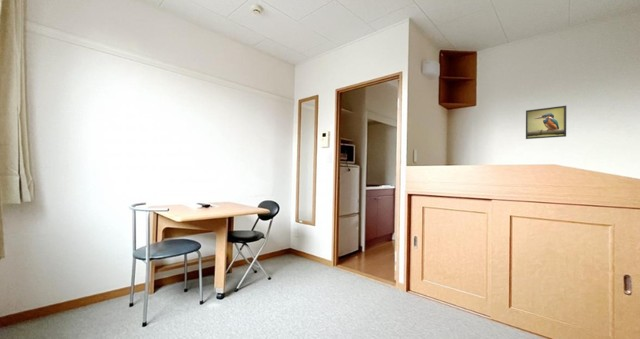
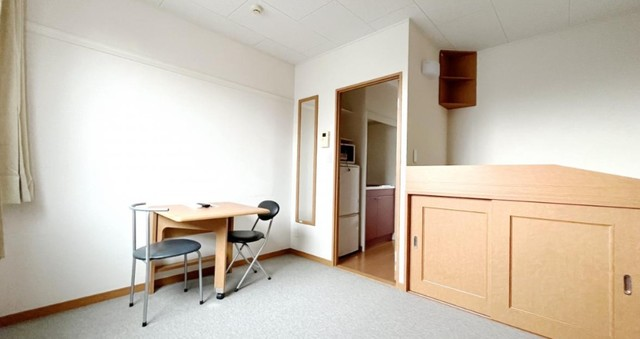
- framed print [525,105,567,140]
